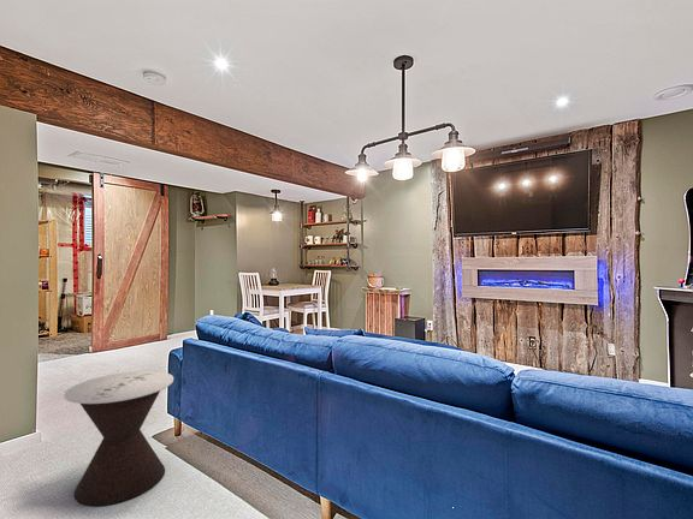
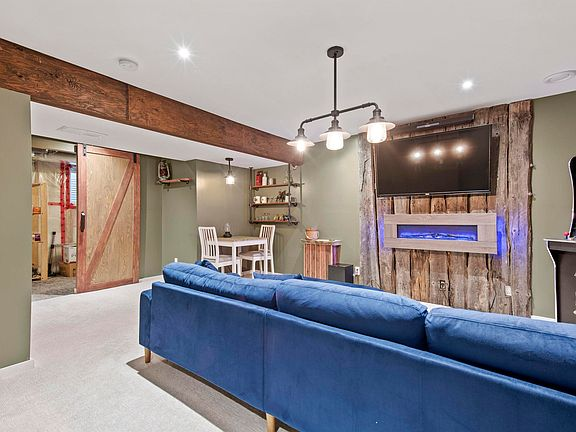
- side table [63,370,174,507]
